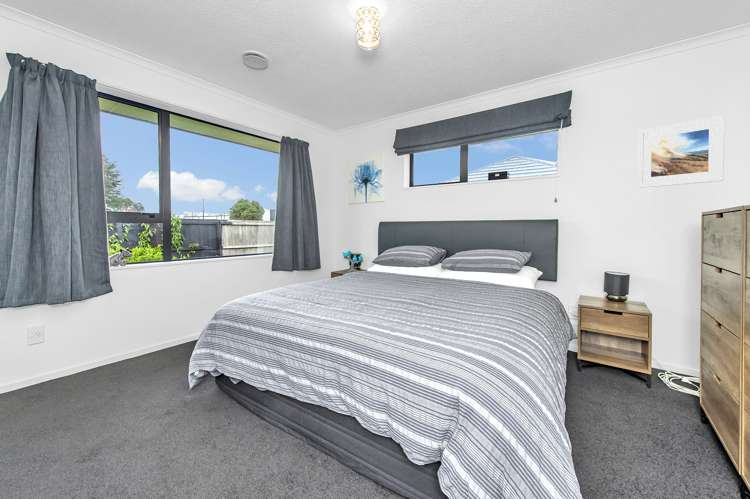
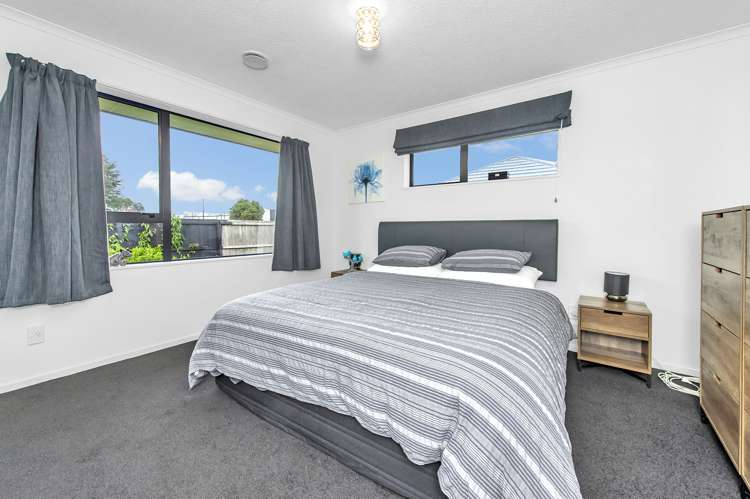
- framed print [637,115,725,189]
